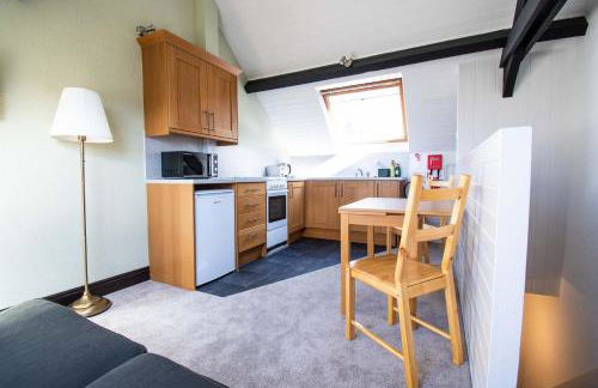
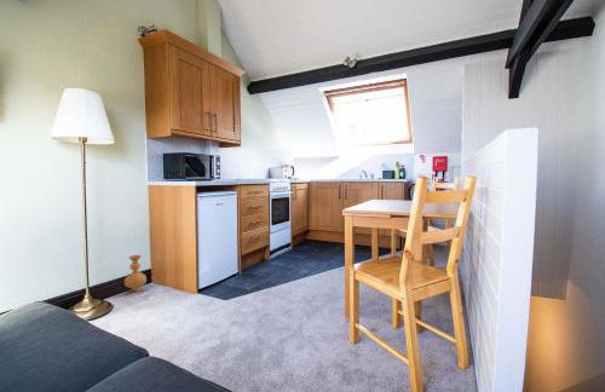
+ vase [123,254,148,293]
